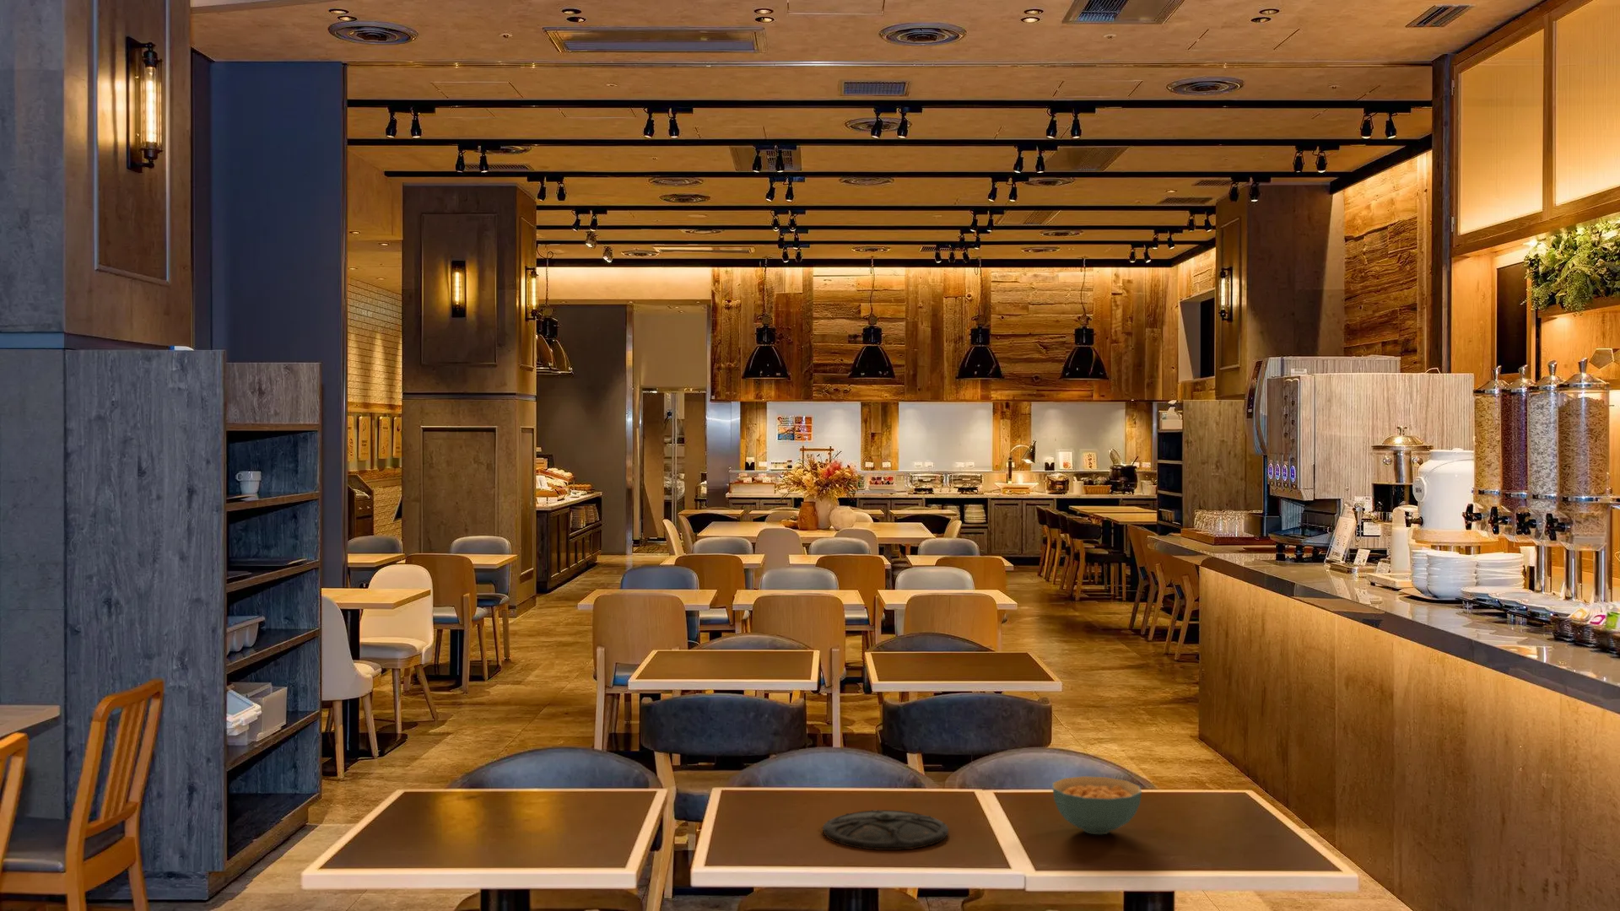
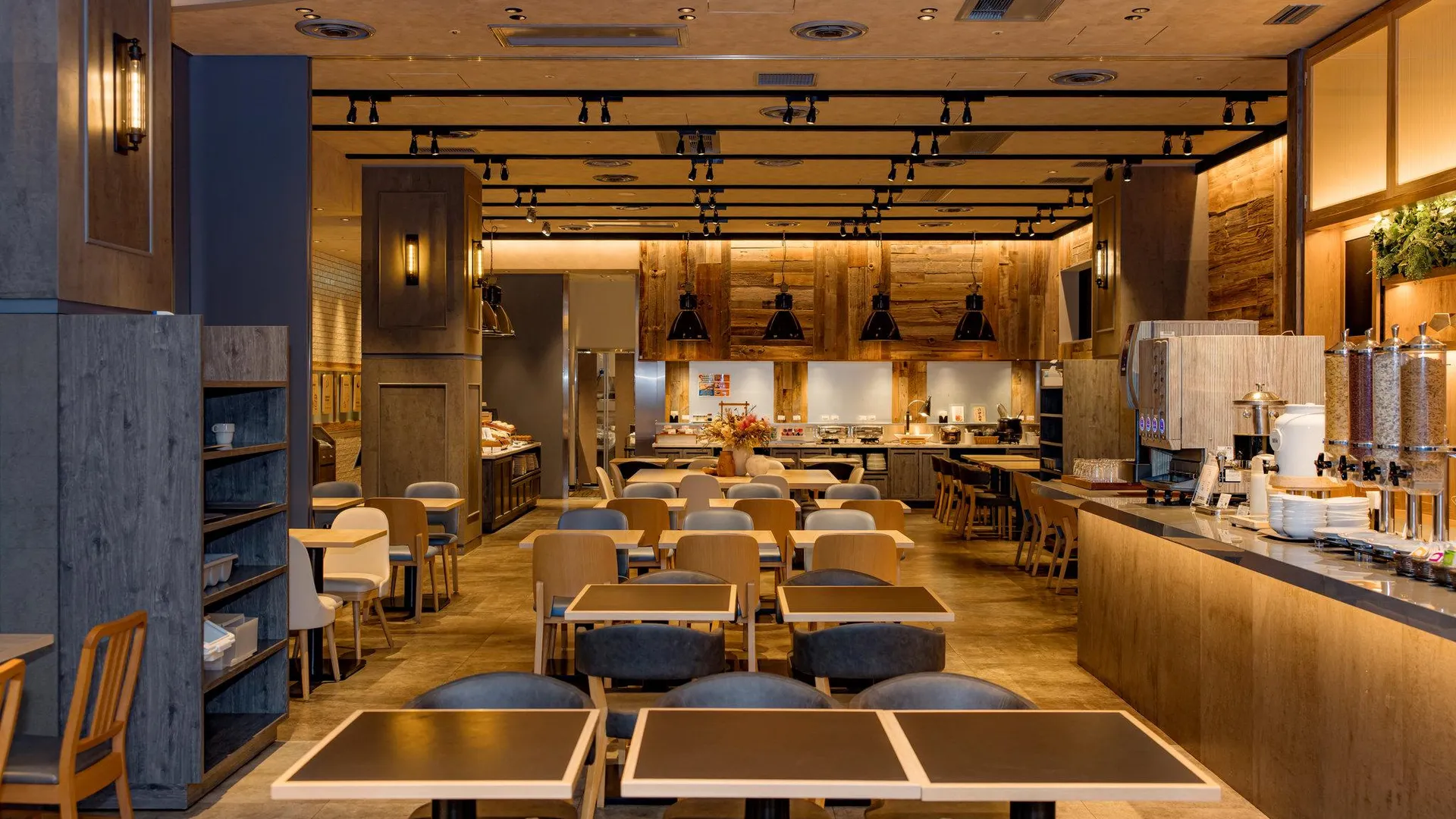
- plate [822,809,949,851]
- cereal bowl [1051,775,1143,835]
